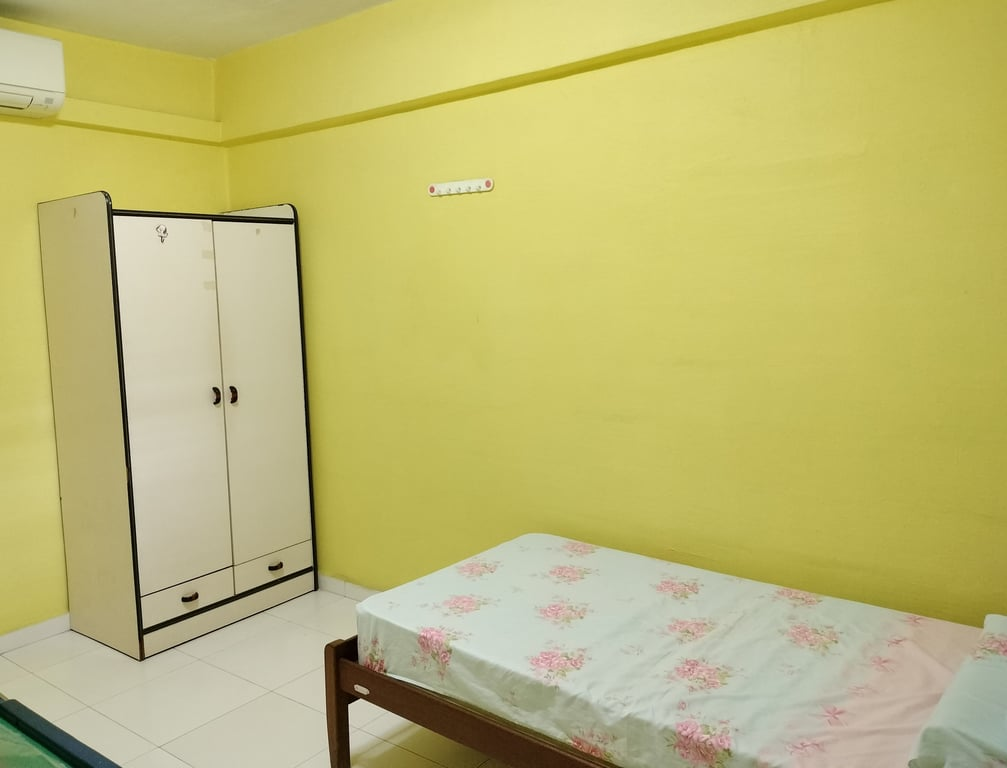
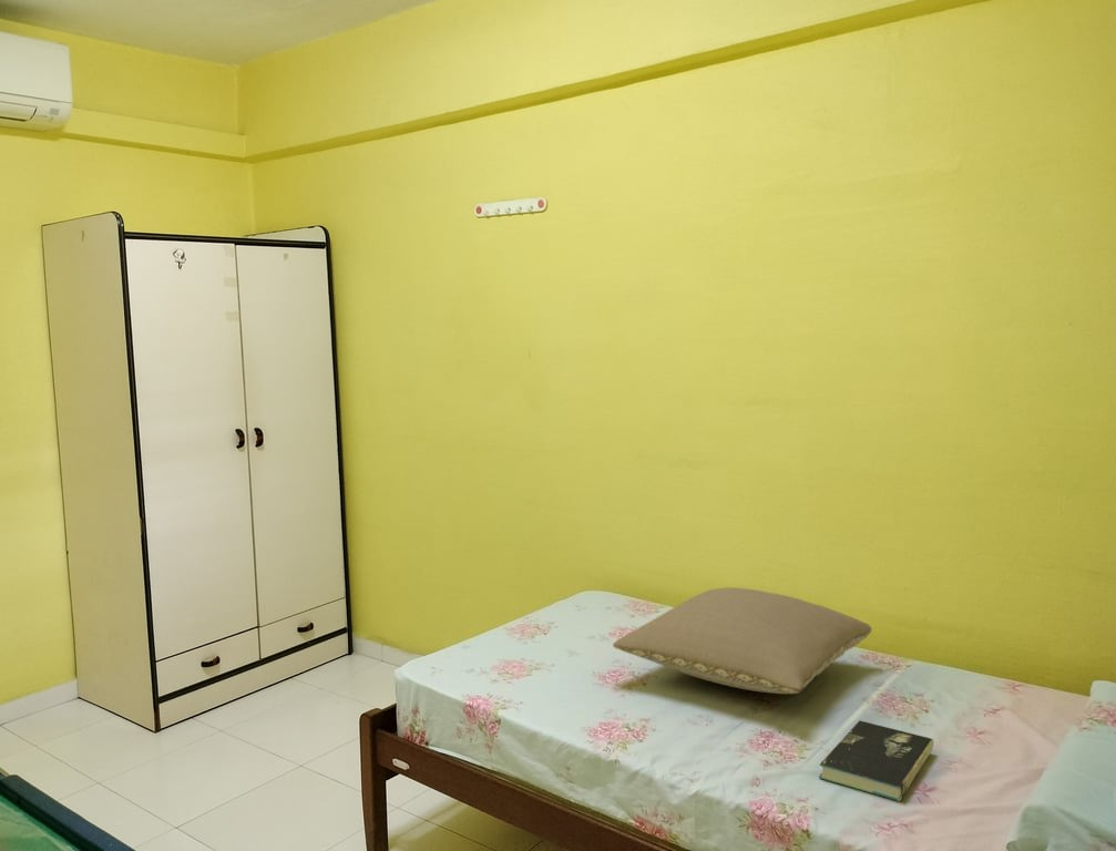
+ pillow [612,586,872,695]
+ book [818,719,934,802]
